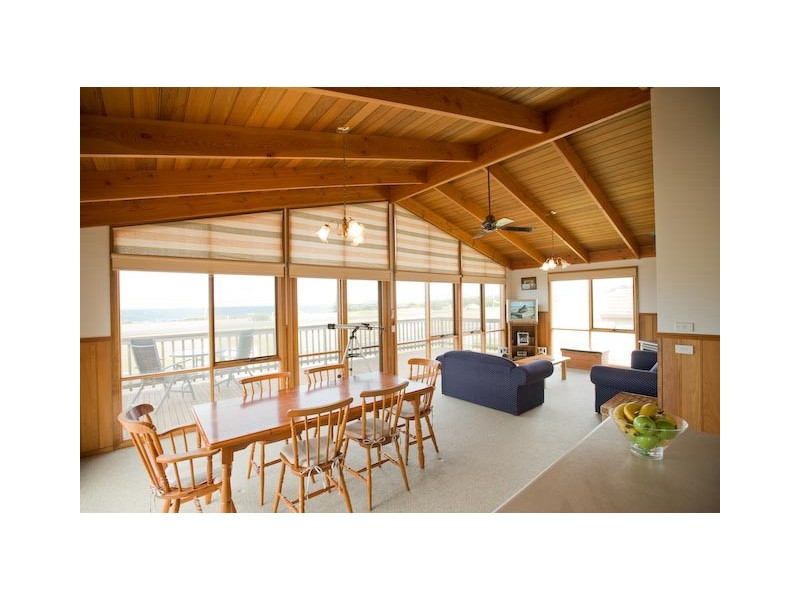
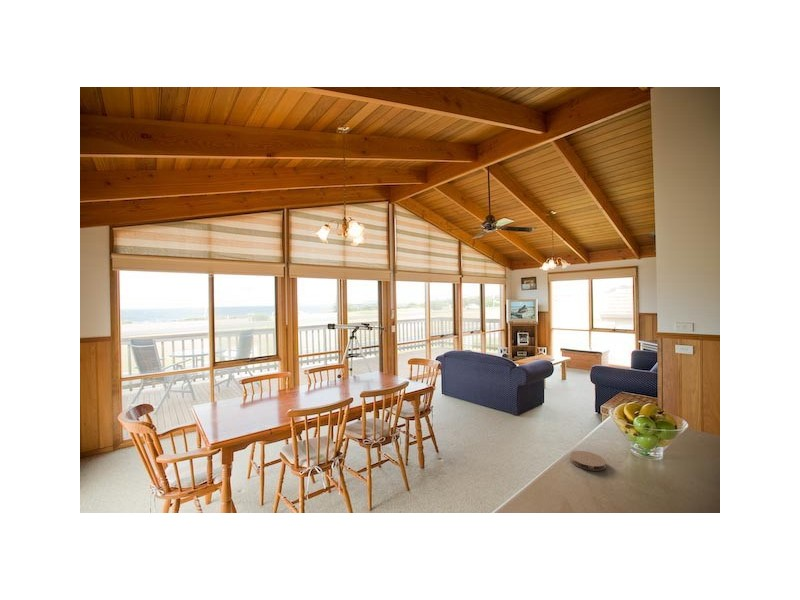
+ coaster [569,450,607,472]
